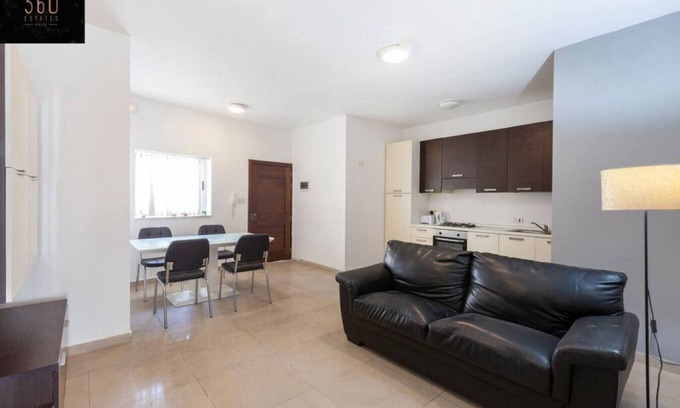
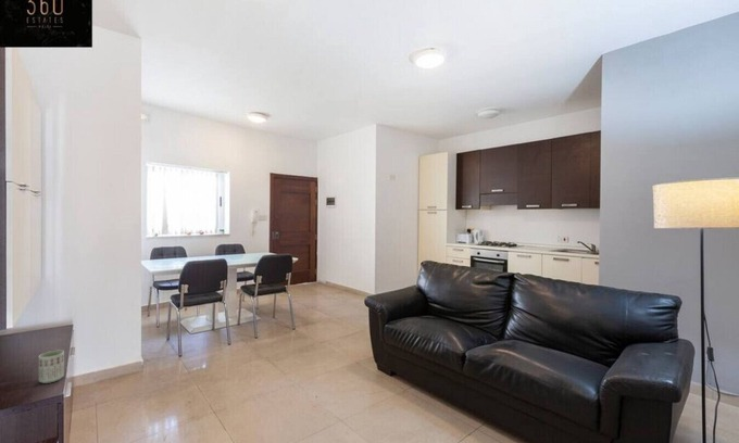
+ cup [37,350,65,384]
